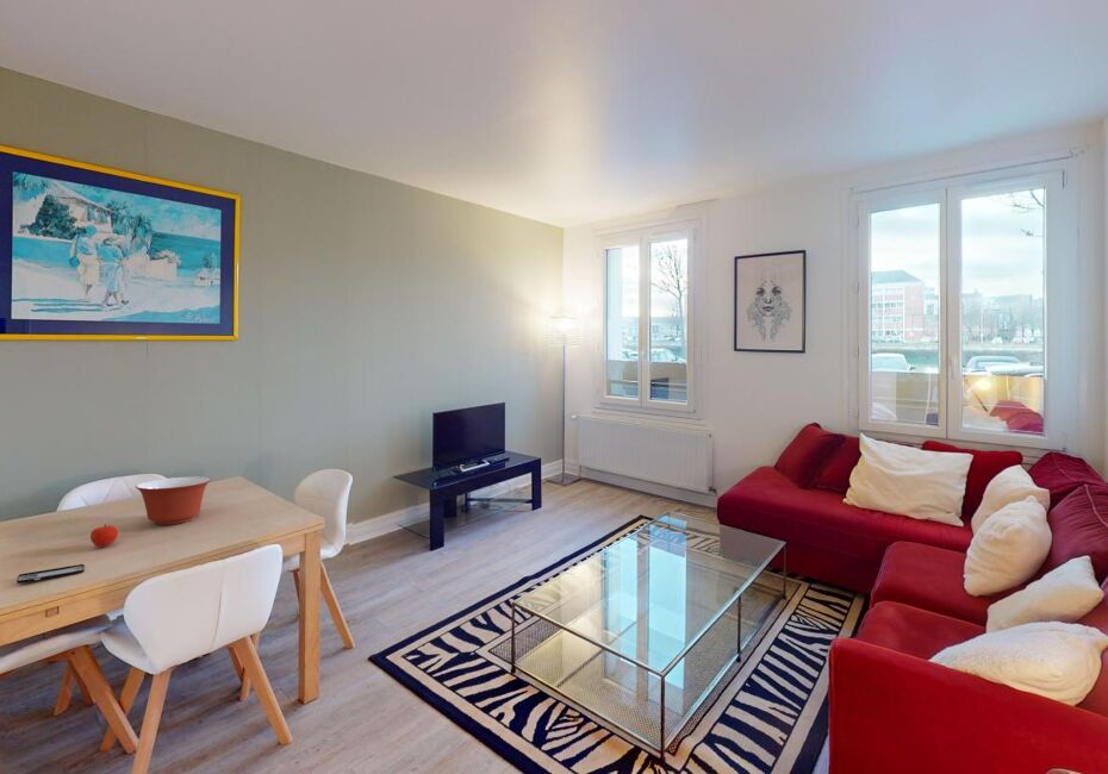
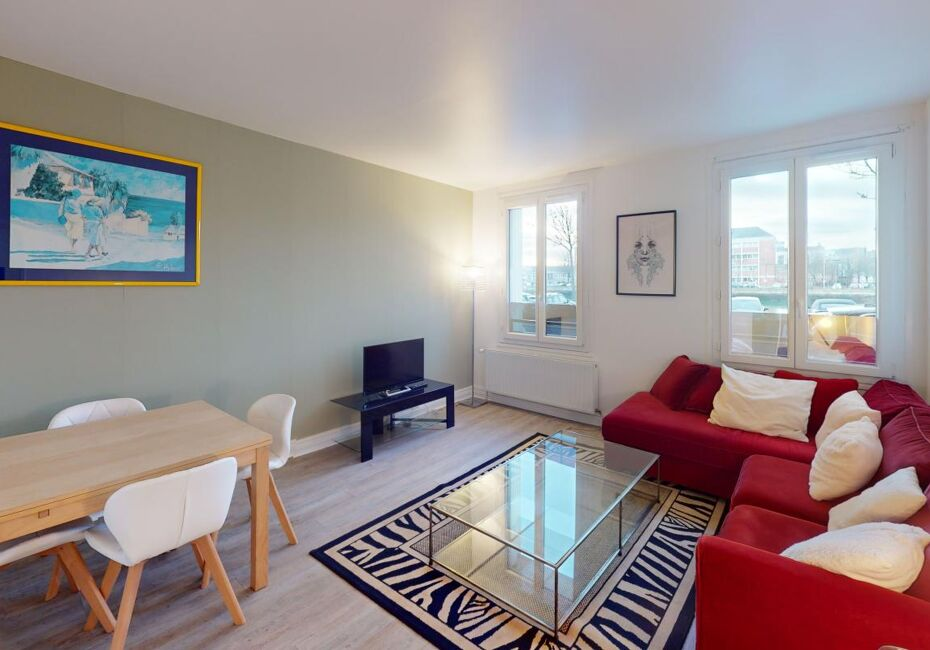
- fruit [89,523,119,549]
- smartphone [15,563,85,585]
- mixing bowl [135,475,212,526]
